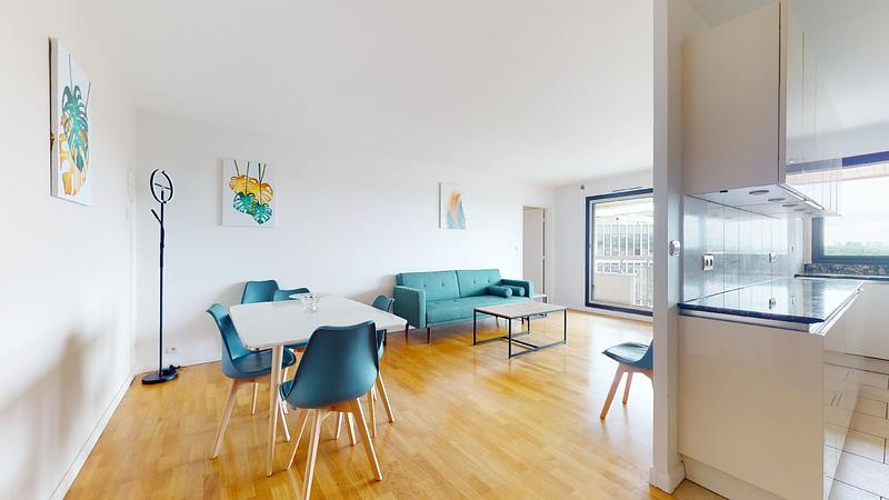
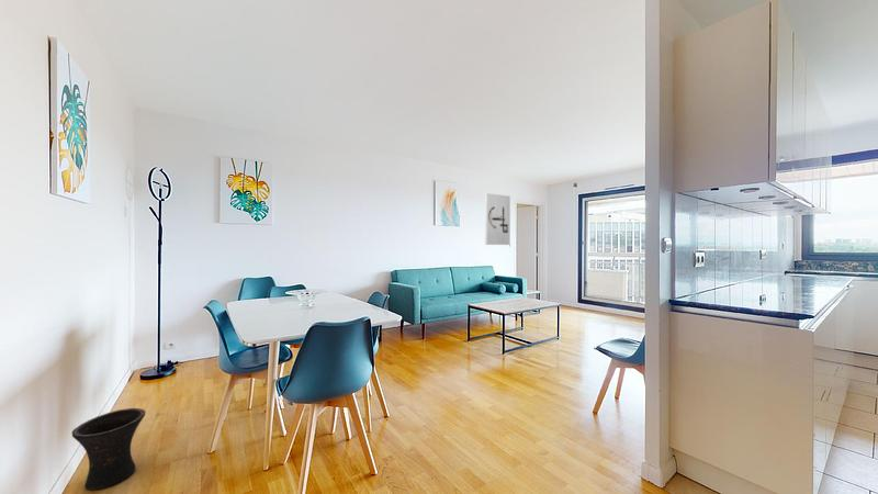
+ wall art [484,192,511,246]
+ vase [70,407,146,491]
